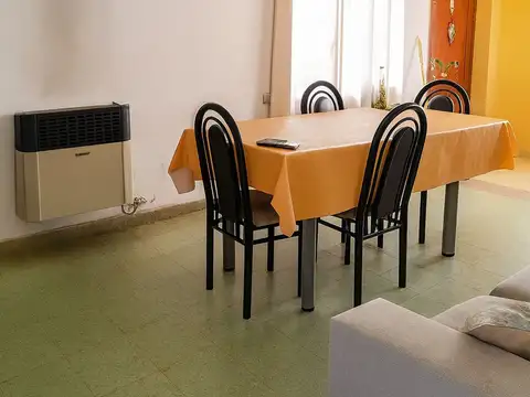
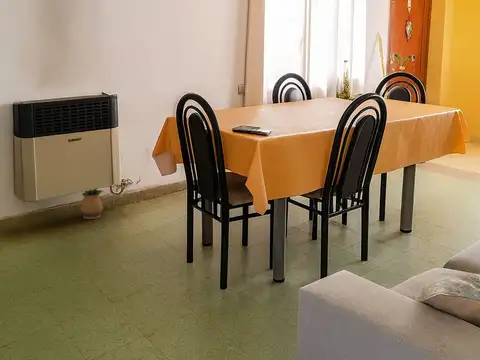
+ potted plant [79,188,105,220]
